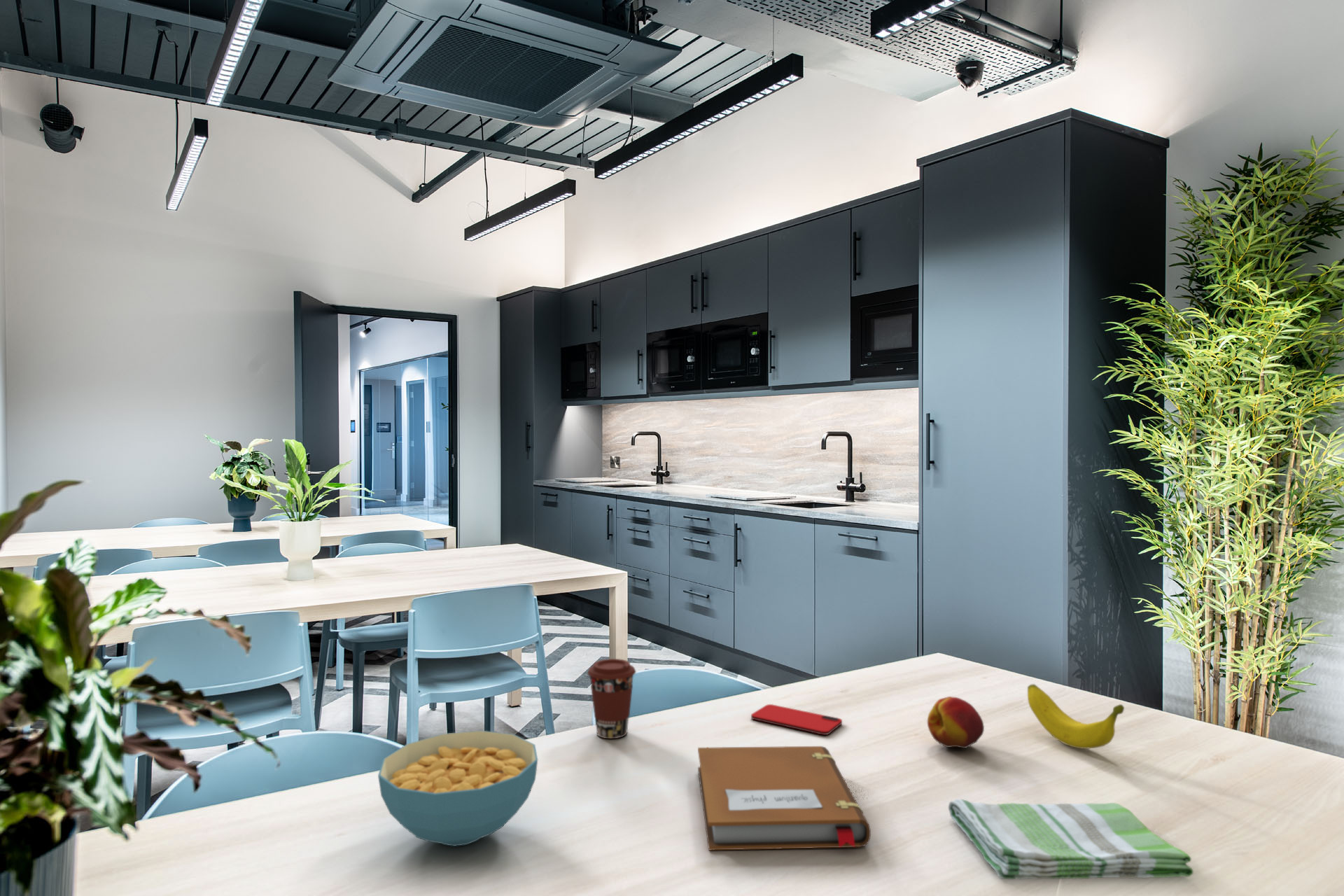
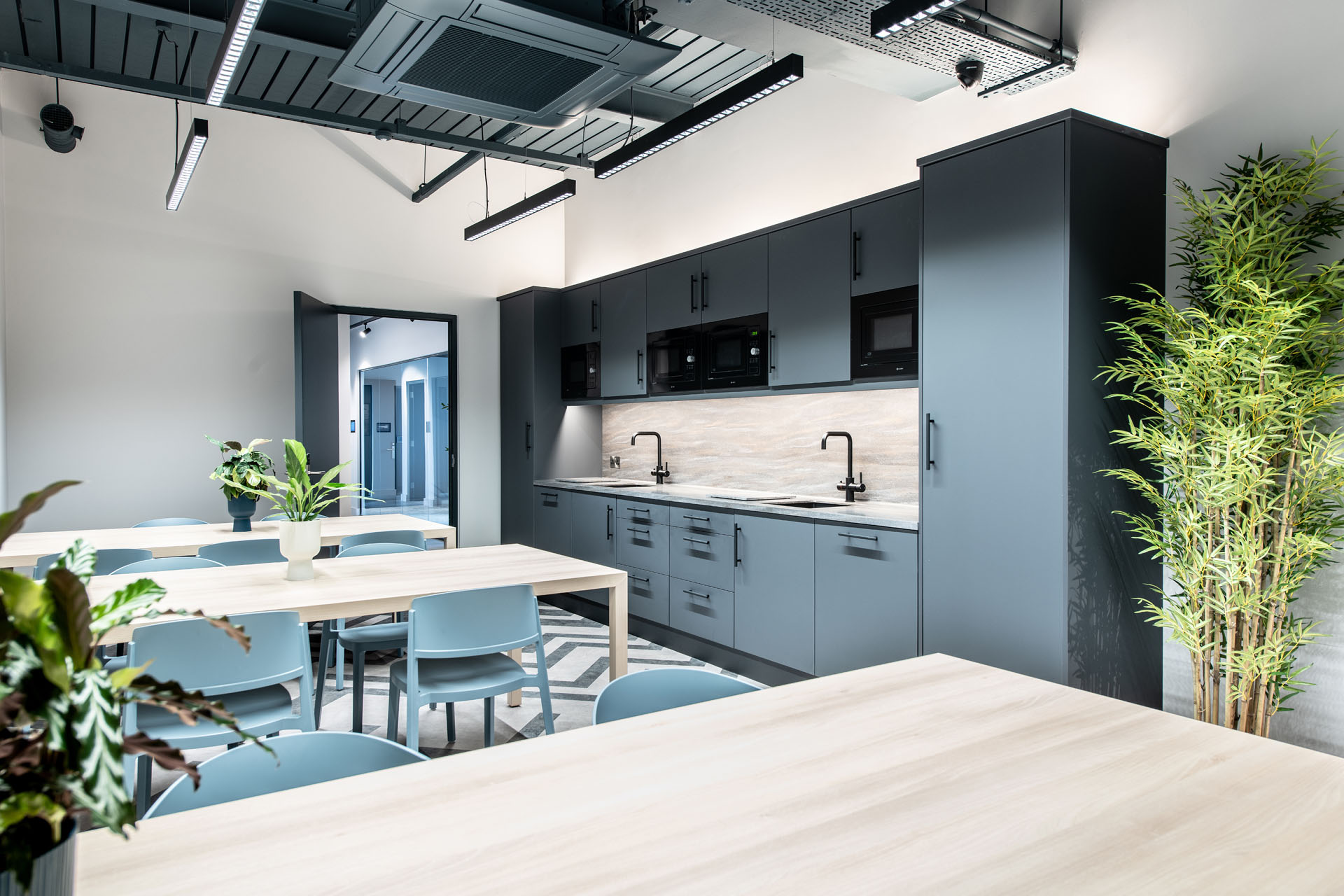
- cereal bowl [377,730,538,847]
- coffee cup [587,658,637,739]
- dish towel [948,798,1194,880]
- smartphone [750,703,843,736]
- banana [1027,683,1125,750]
- fruit [927,696,985,749]
- notebook [697,745,872,851]
